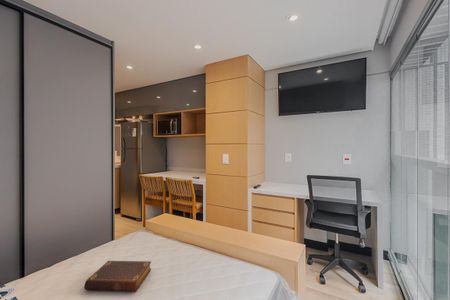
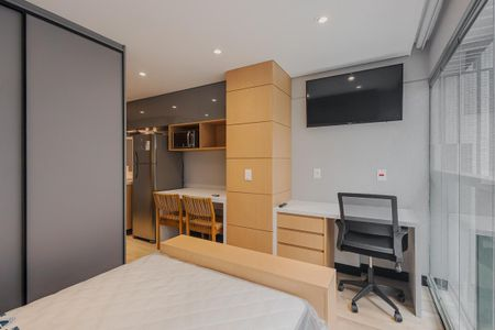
- book [84,260,152,292]
